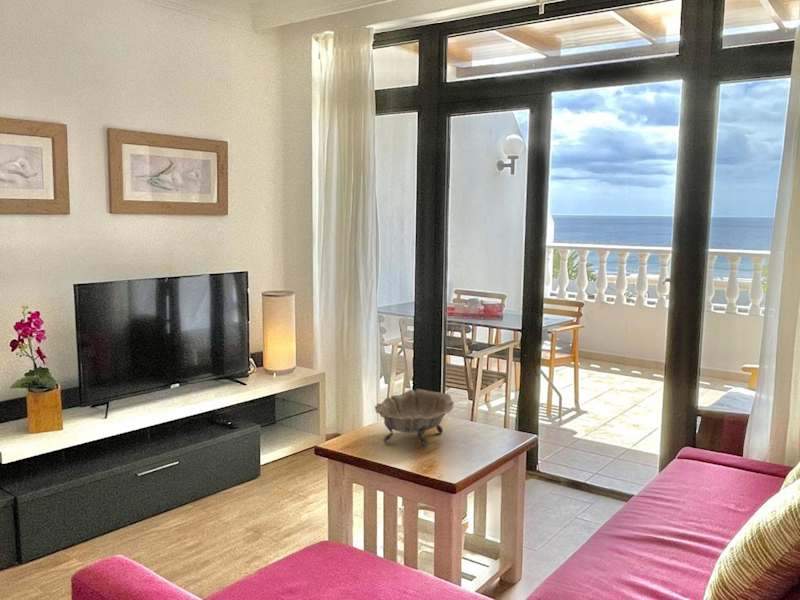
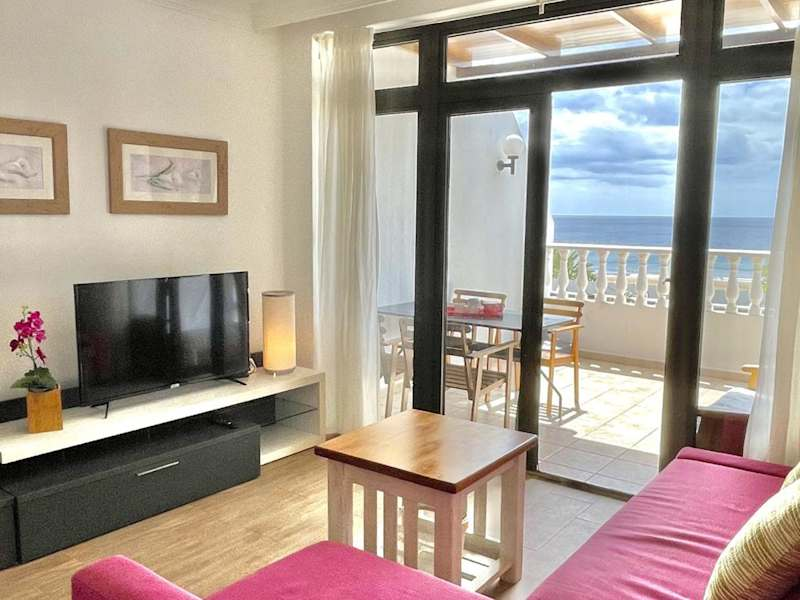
- decorative bowl [374,388,455,449]
